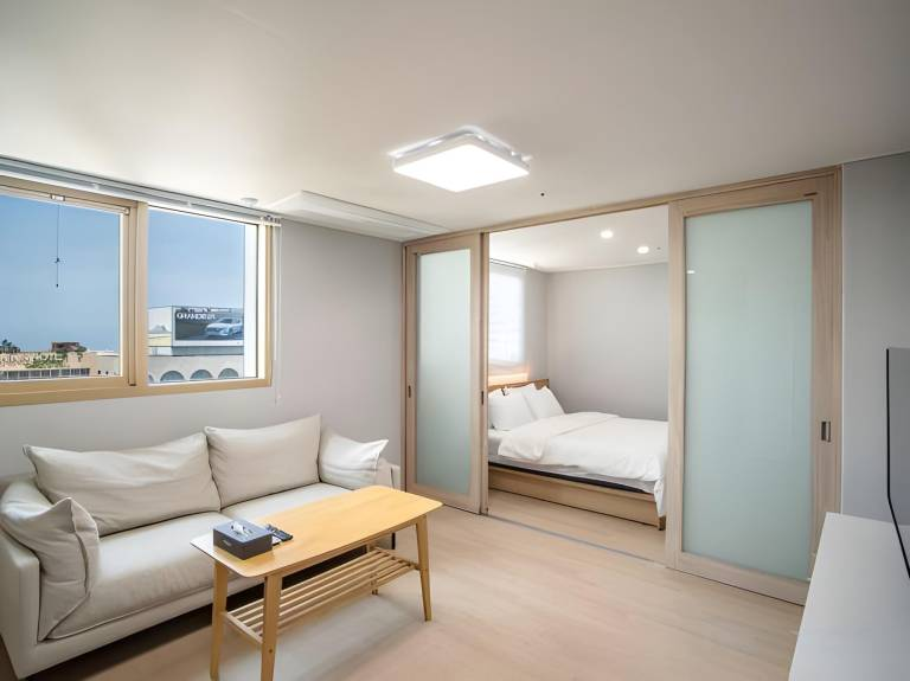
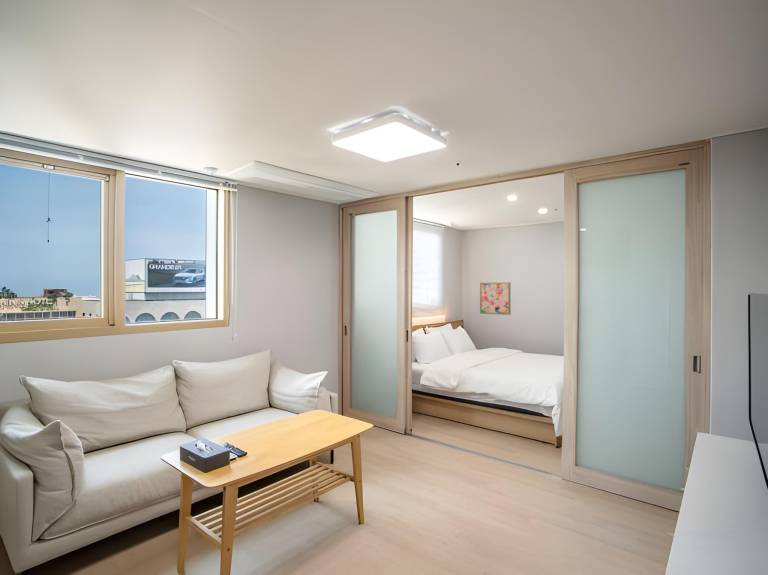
+ wall art [479,281,511,316]
